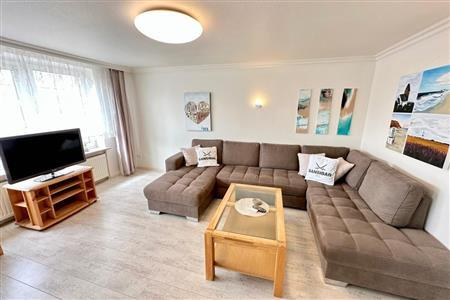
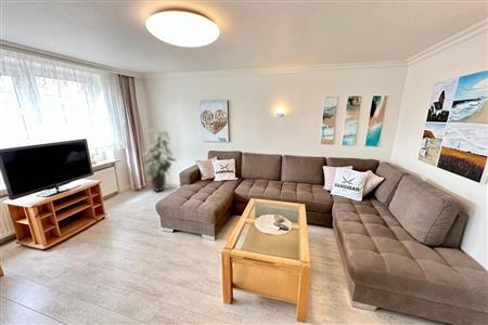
+ indoor plant [140,129,178,193]
